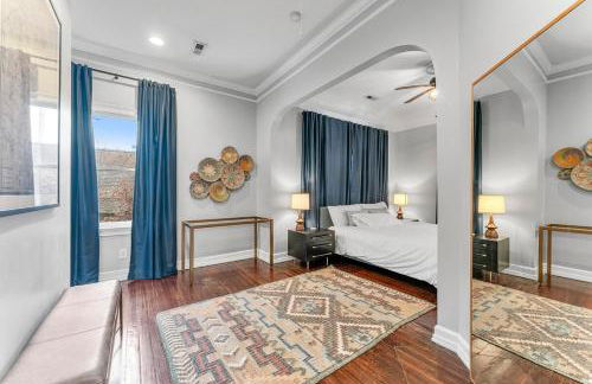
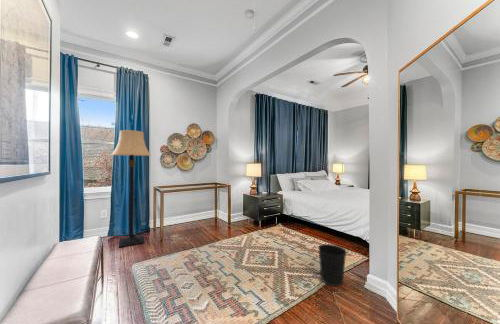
+ lamp [110,129,152,249]
+ wastebasket [317,243,348,287]
